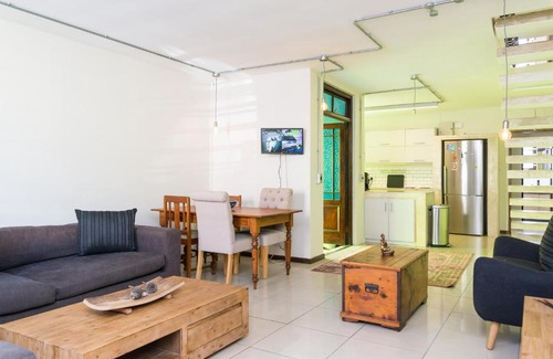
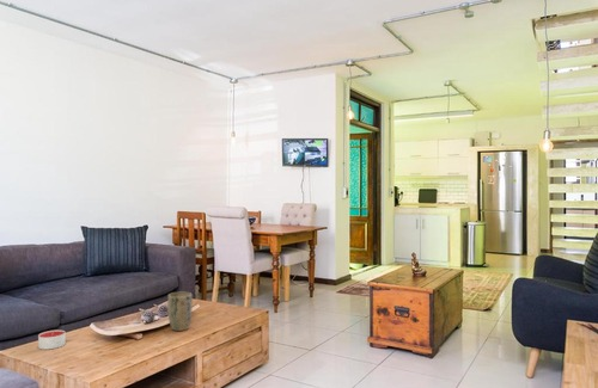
+ candle [37,330,66,351]
+ plant pot [166,291,194,332]
